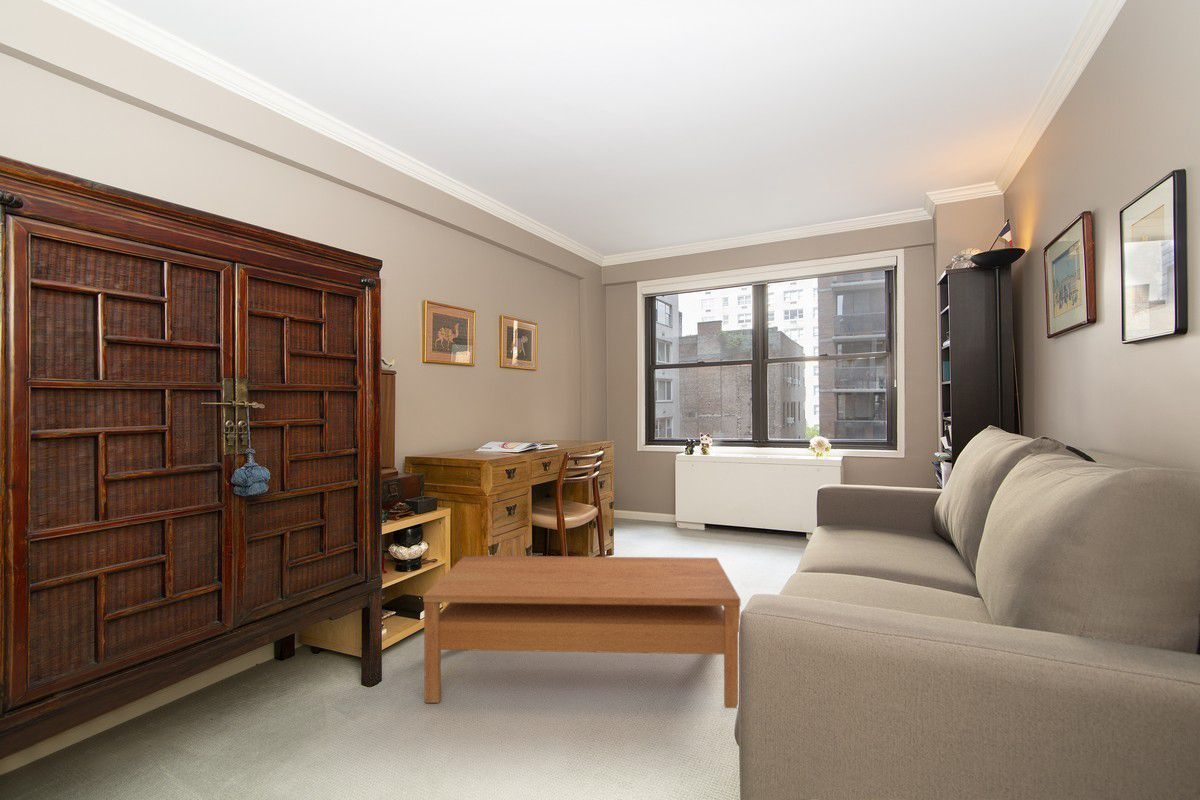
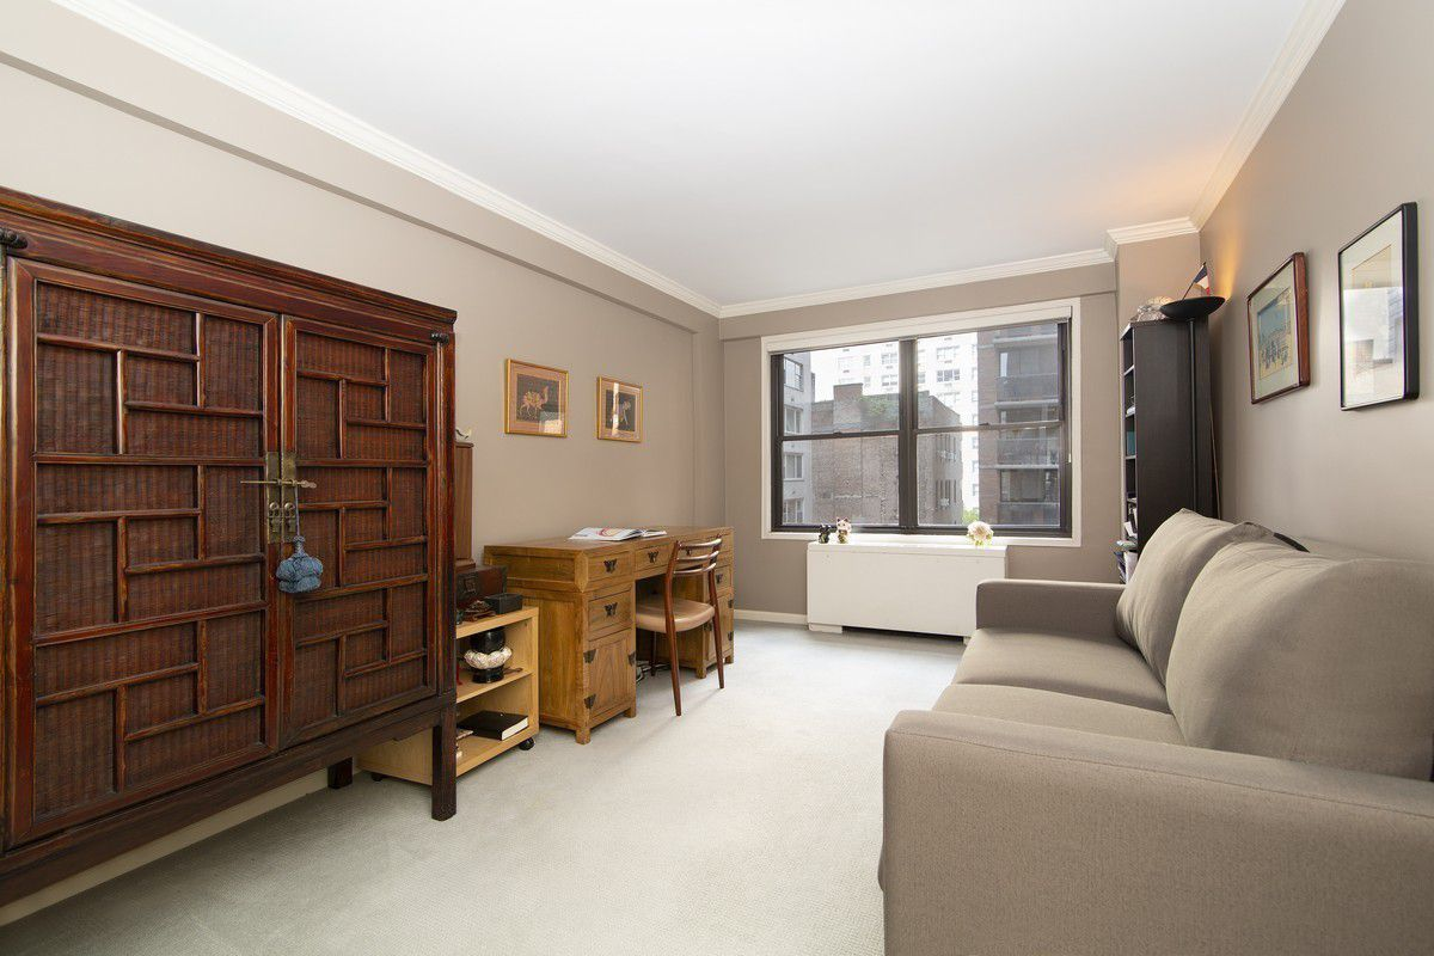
- coffee table [422,555,742,709]
